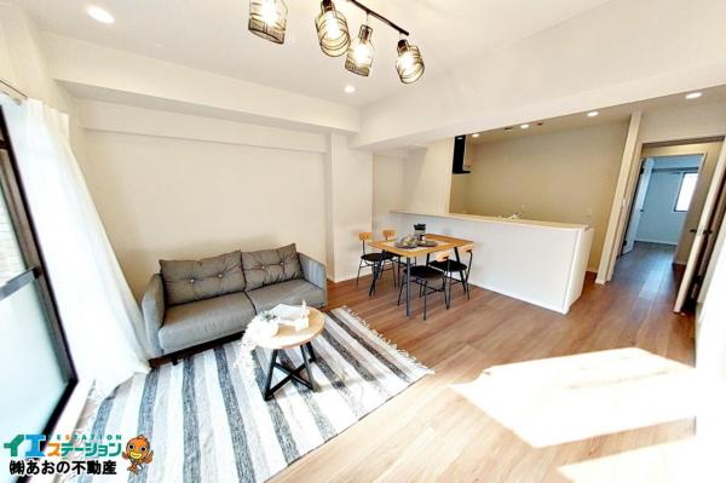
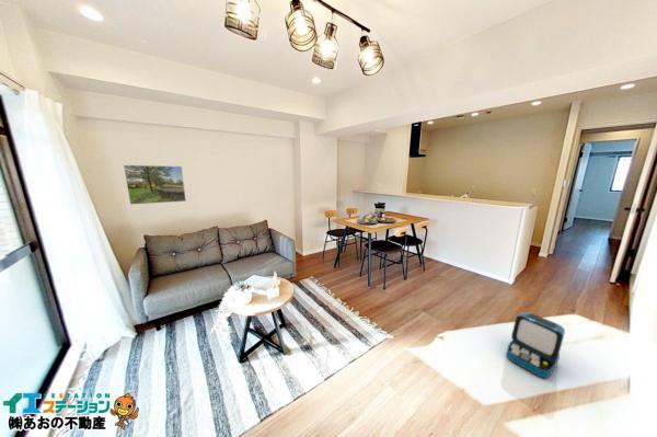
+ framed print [123,164,187,206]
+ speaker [505,311,566,379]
